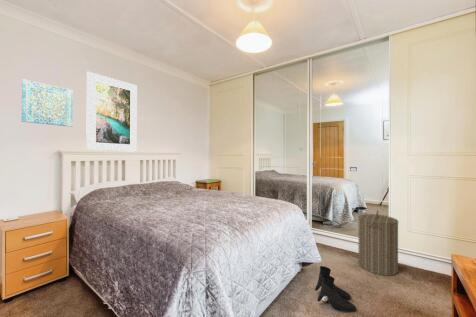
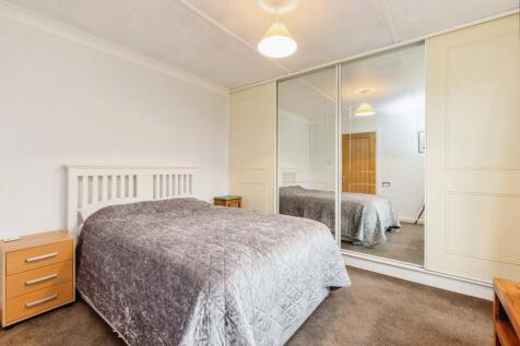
- wall art [21,78,74,128]
- laundry hamper [357,209,399,277]
- boots [314,265,357,313]
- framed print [85,71,138,152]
